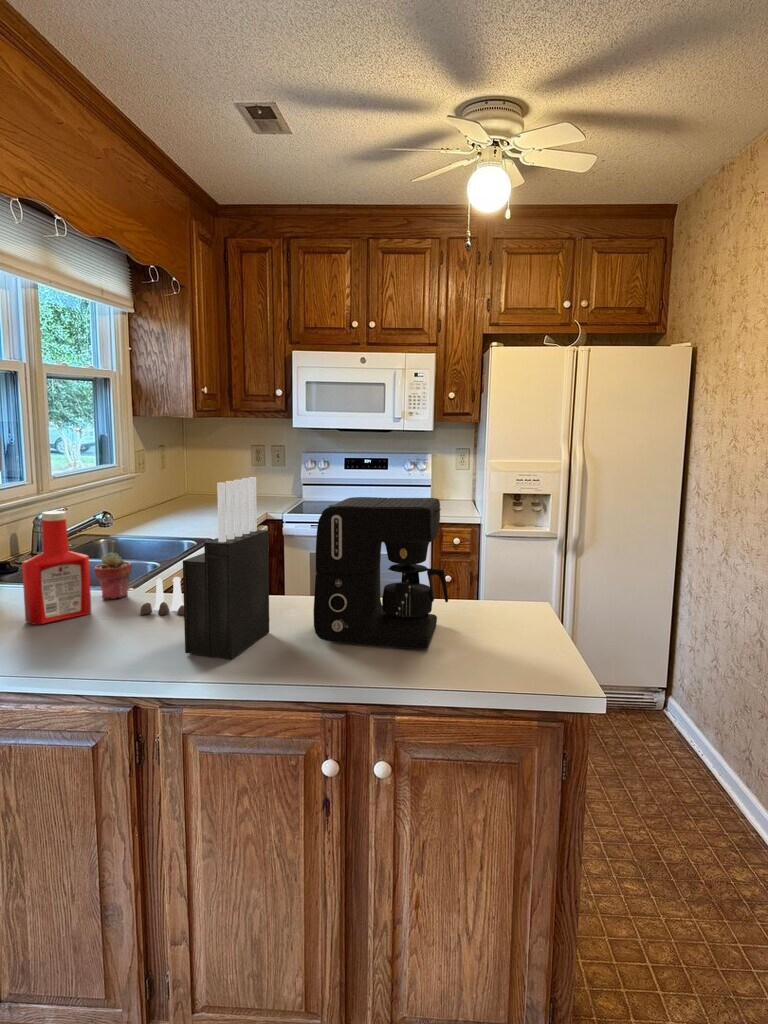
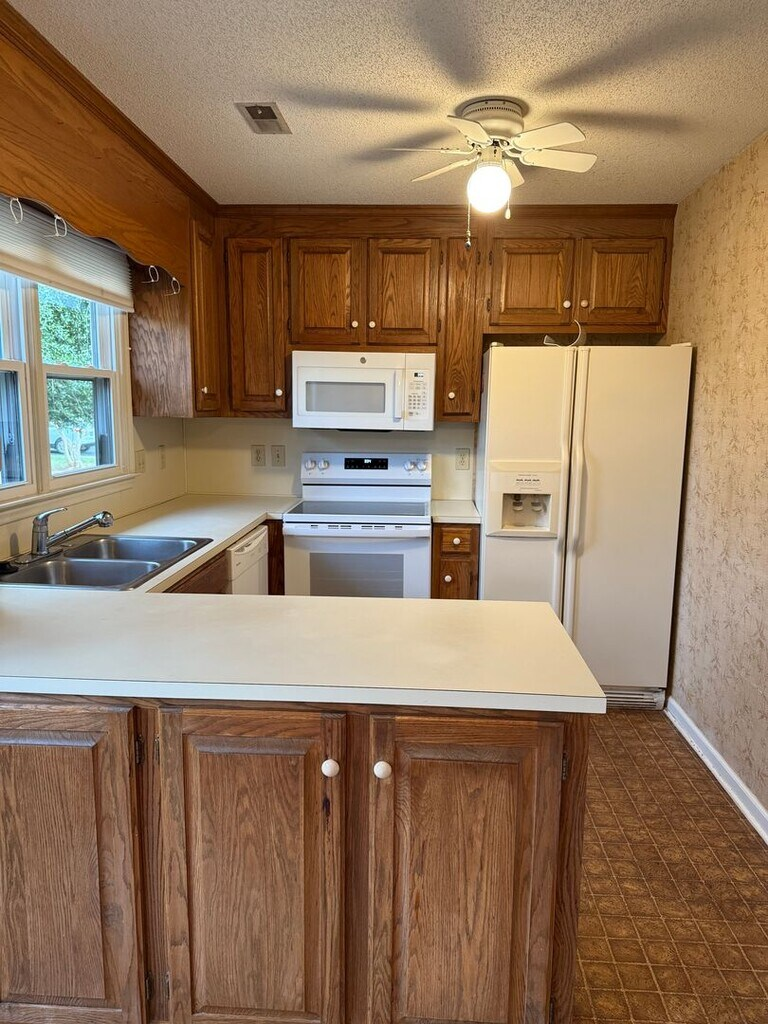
- potted succulent [93,551,133,600]
- soap bottle [21,510,92,625]
- knife block [182,476,270,660]
- salt and pepper shaker set [139,576,184,616]
- coffee maker [313,496,449,650]
